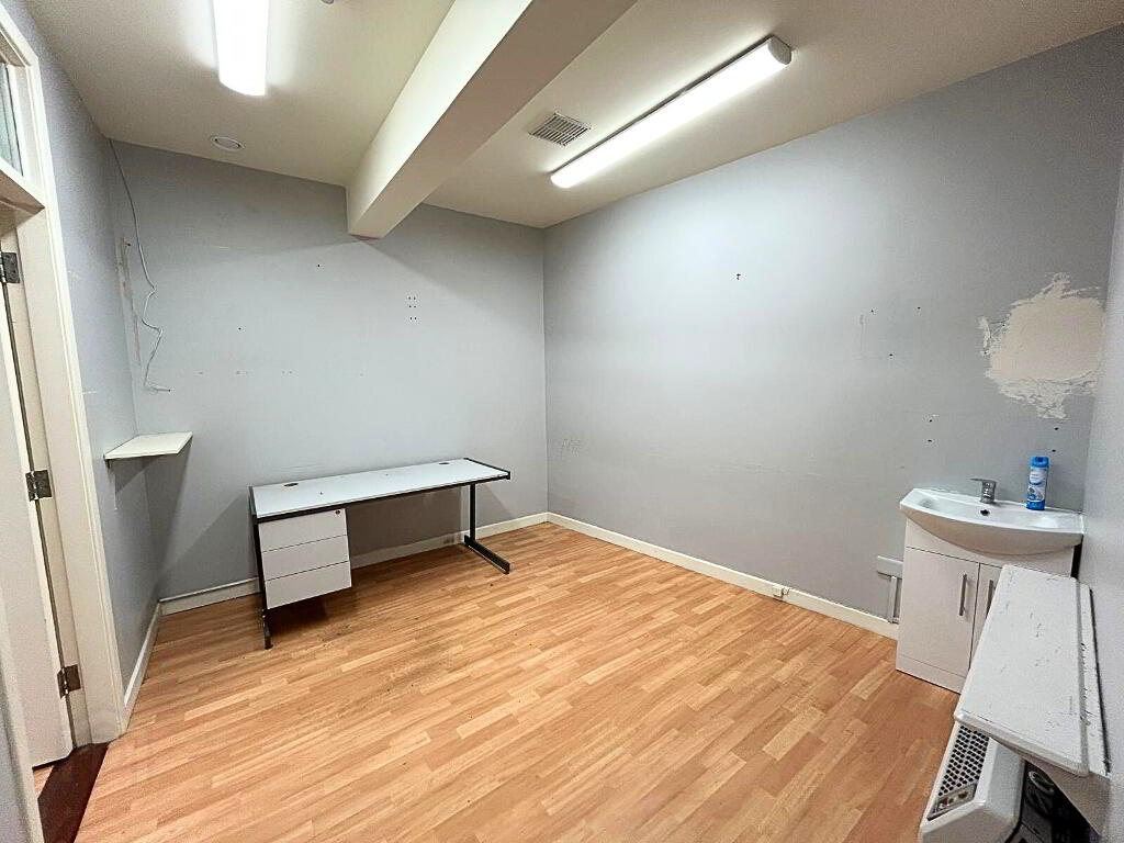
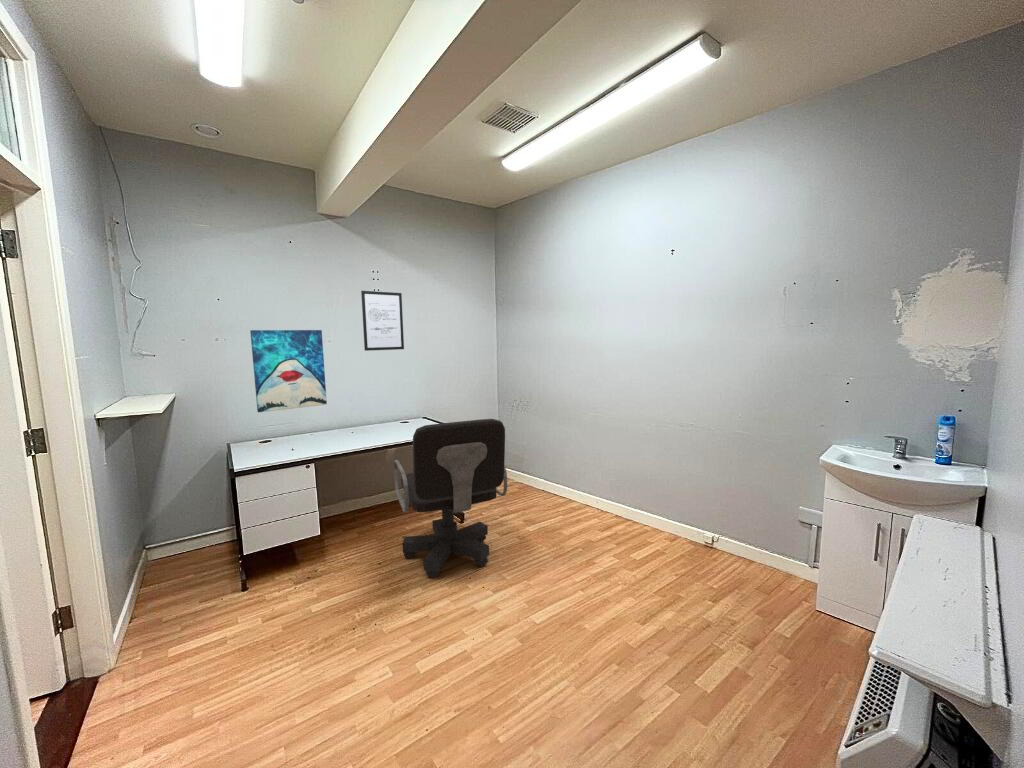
+ office chair [393,418,508,579]
+ wall art [360,290,405,352]
+ wall art [249,329,328,413]
